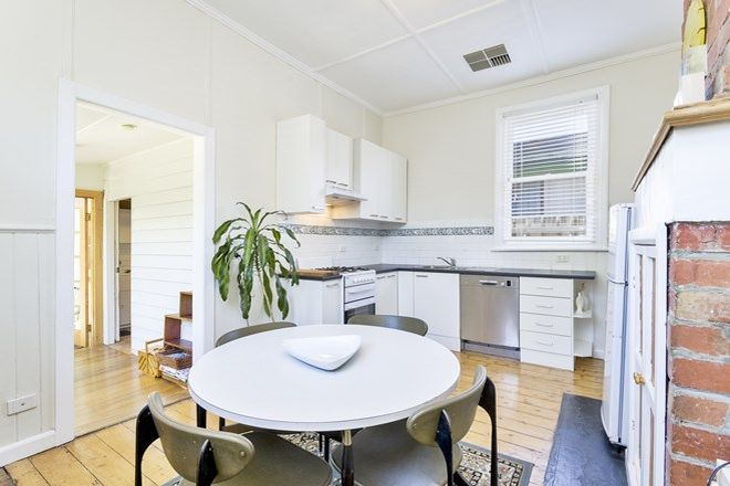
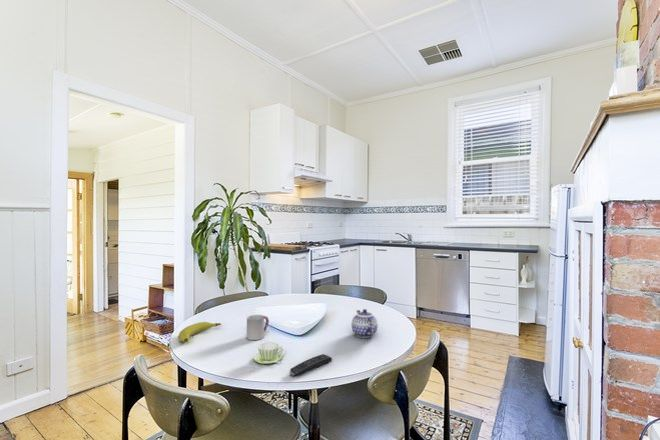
+ cup [253,341,284,365]
+ fruit [178,321,222,344]
+ cup [246,314,270,341]
+ remote control [289,353,333,377]
+ teapot [351,308,379,339]
